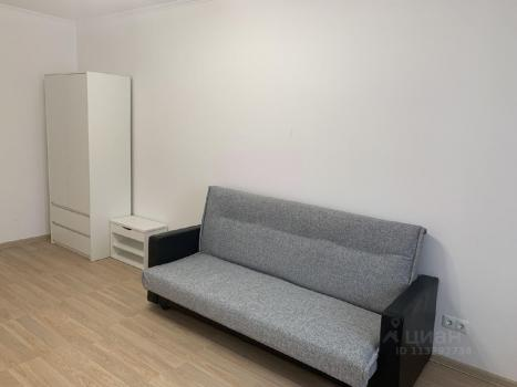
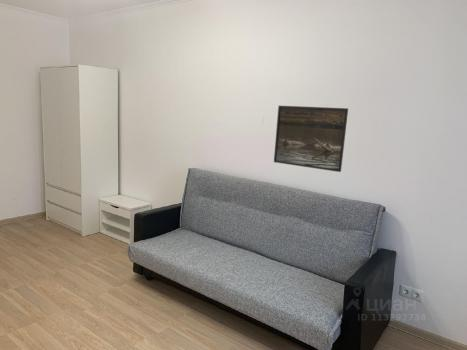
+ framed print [273,105,349,173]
